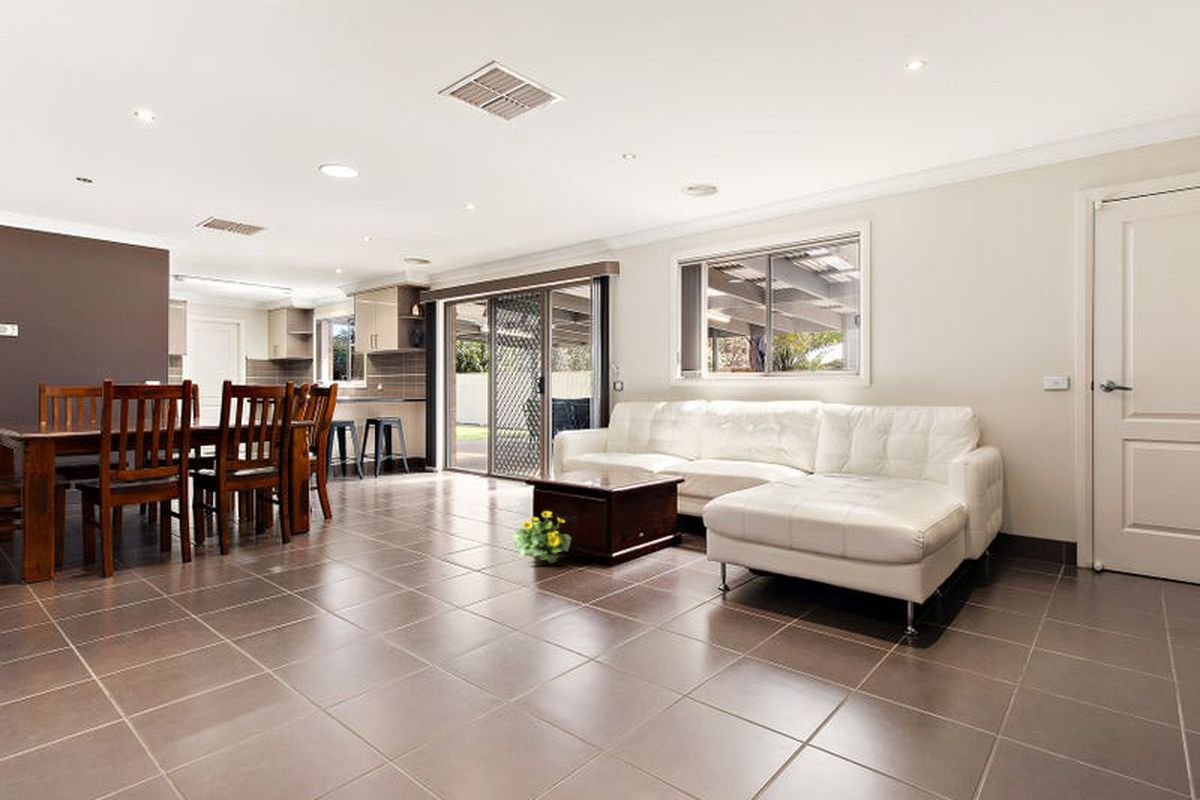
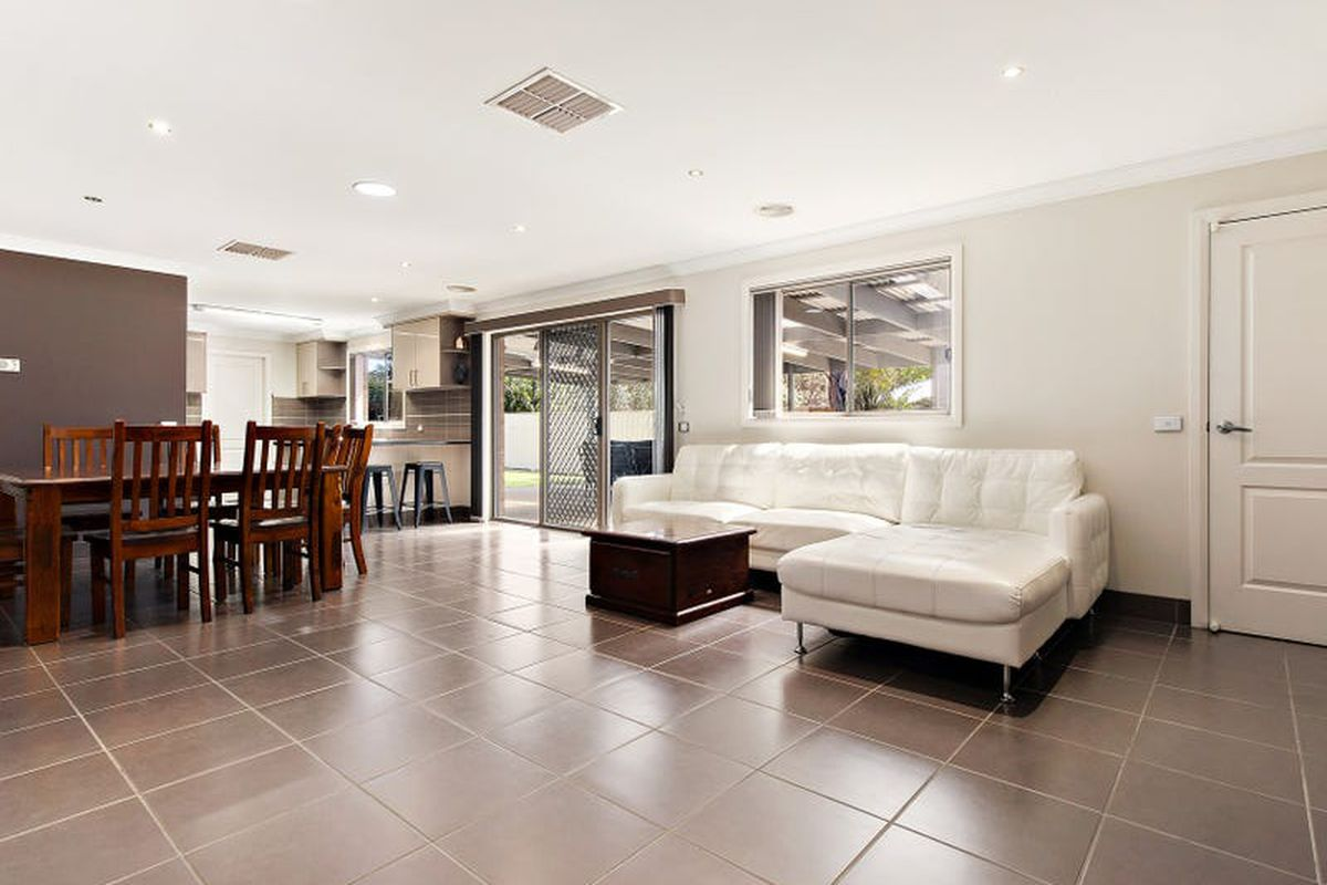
- flowering plant [511,510,572,565]
